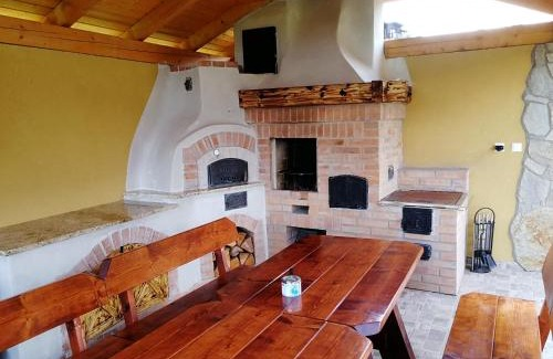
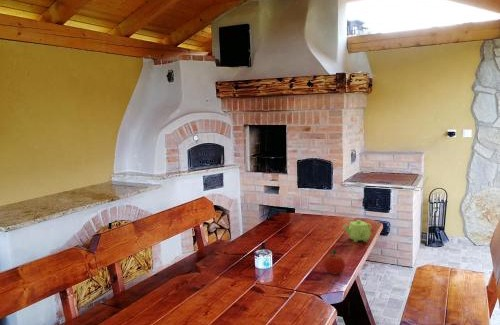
+ fruit [323,249,346,275]
+ teapot [342,219,372,243]
